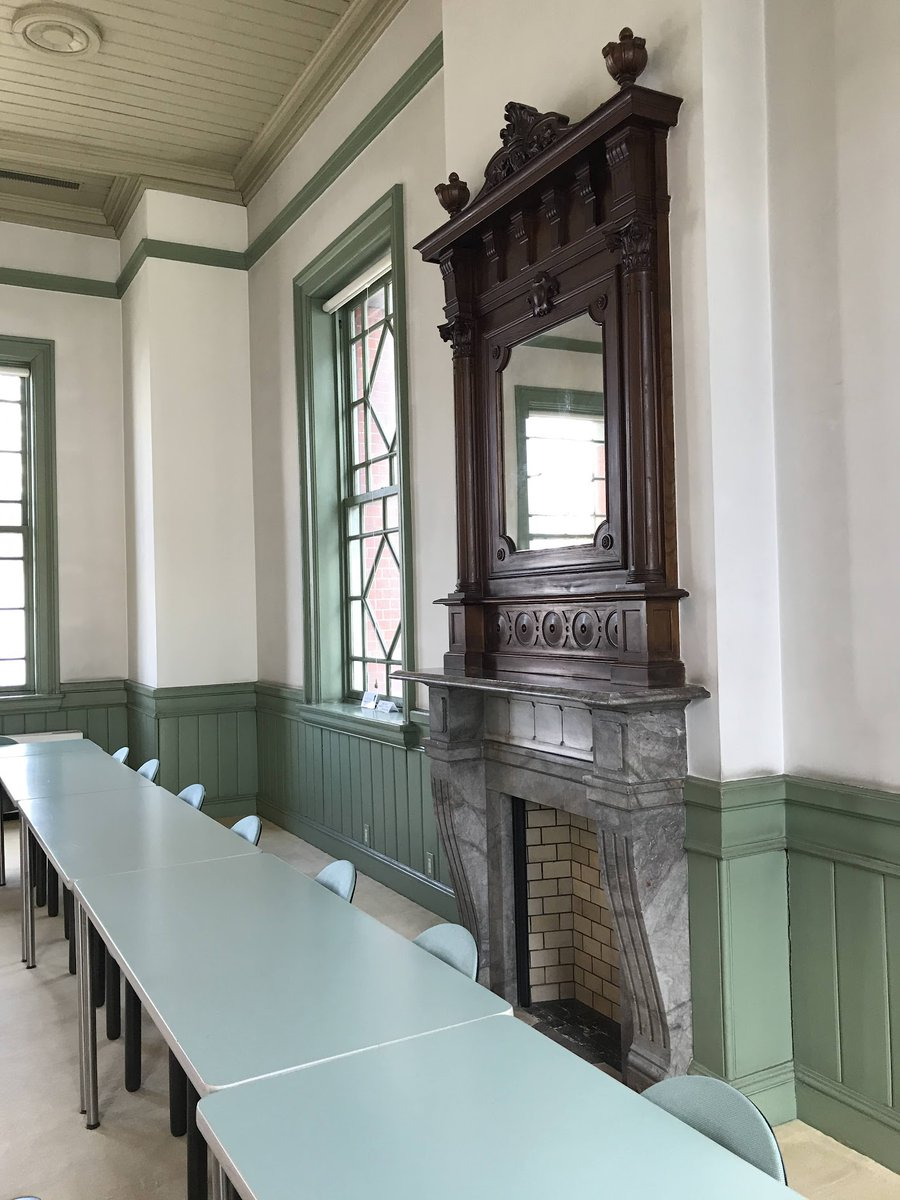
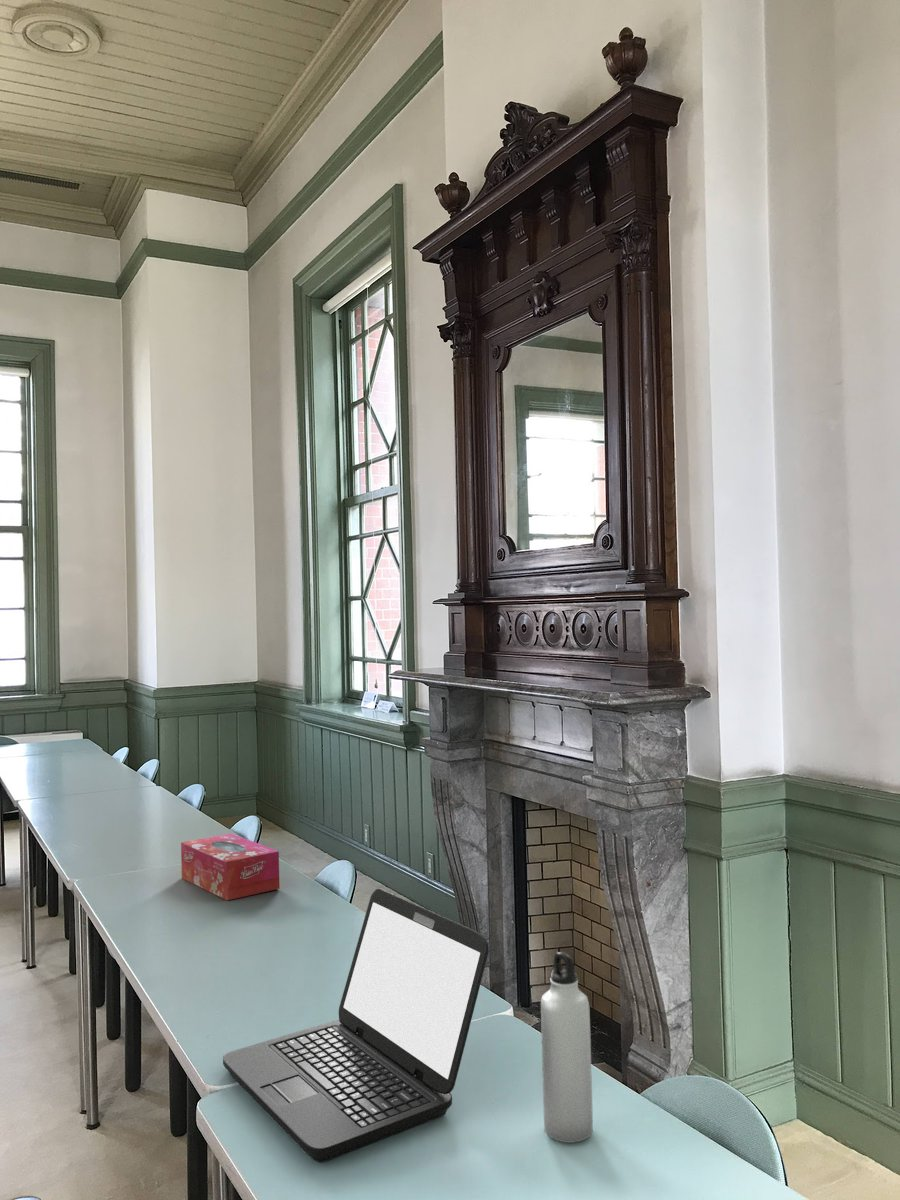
+ water bottle [540,951,594,1144]
+ tissue box [180,833,281,901]
+ laptop [222,887,490,1163]
